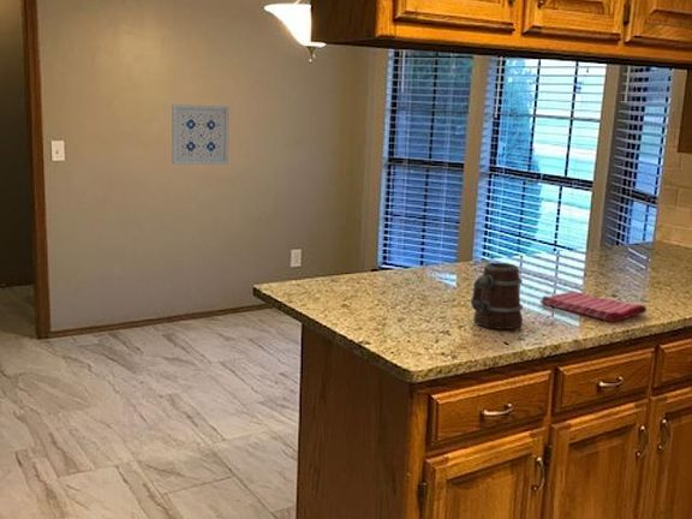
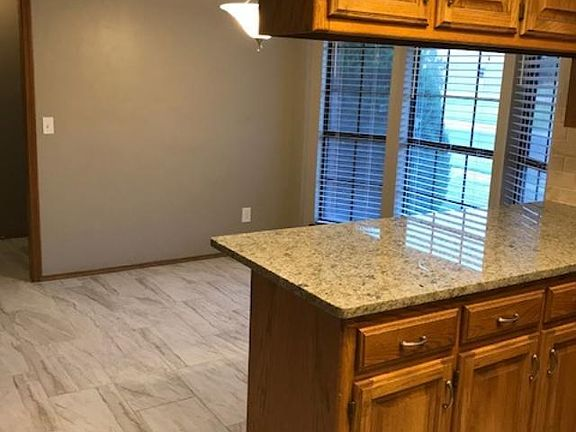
- wall art [171,103,231,166]
- mug [470,262,524,330]
- dish towel [539,290,648,323]
